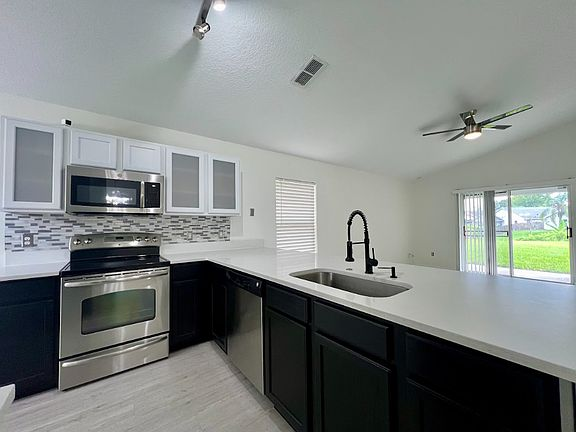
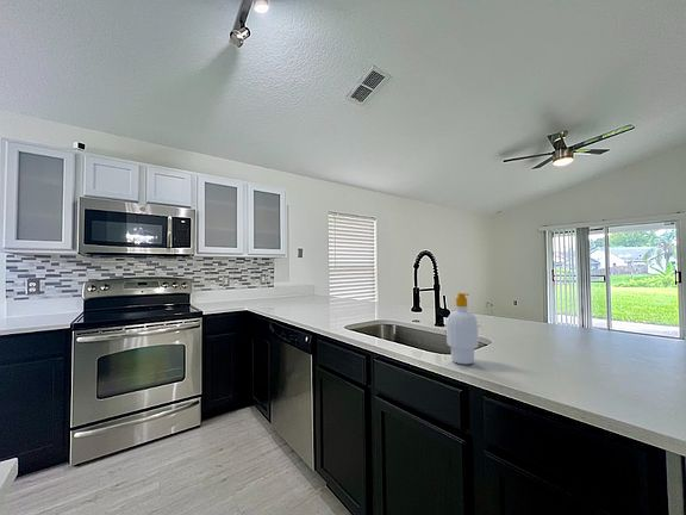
+ soap bottle [445,292,479,365]
